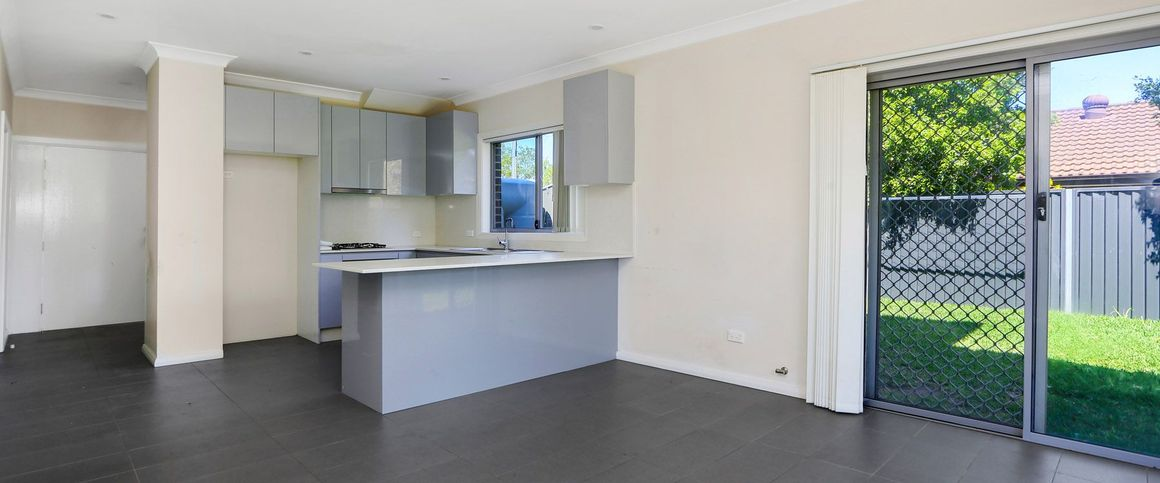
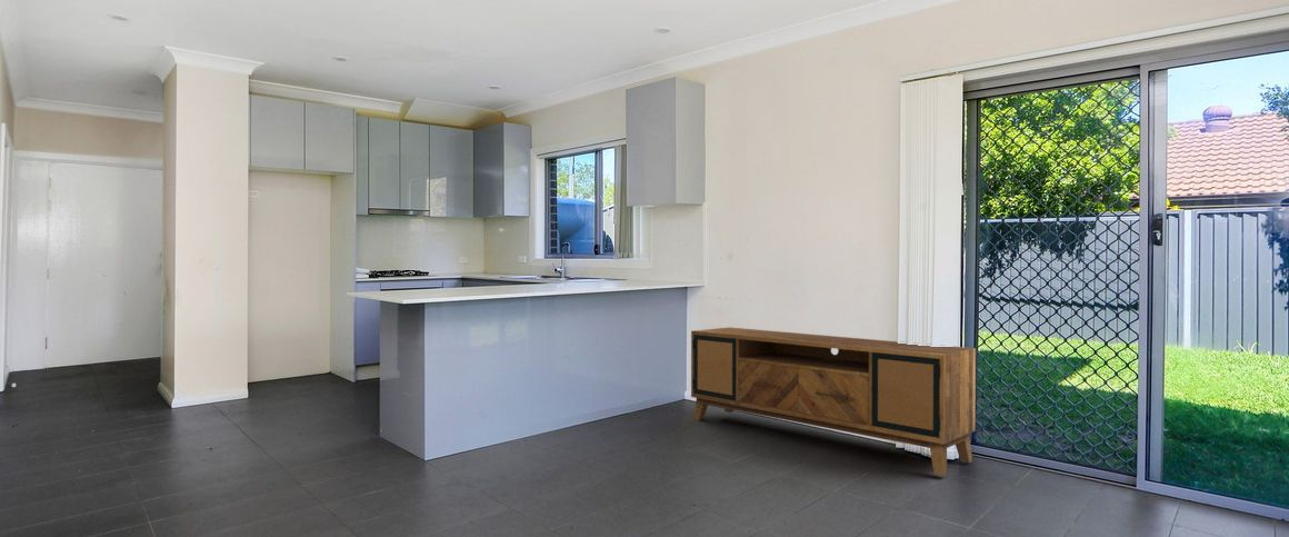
+ tv stand [690,326,977,477]
